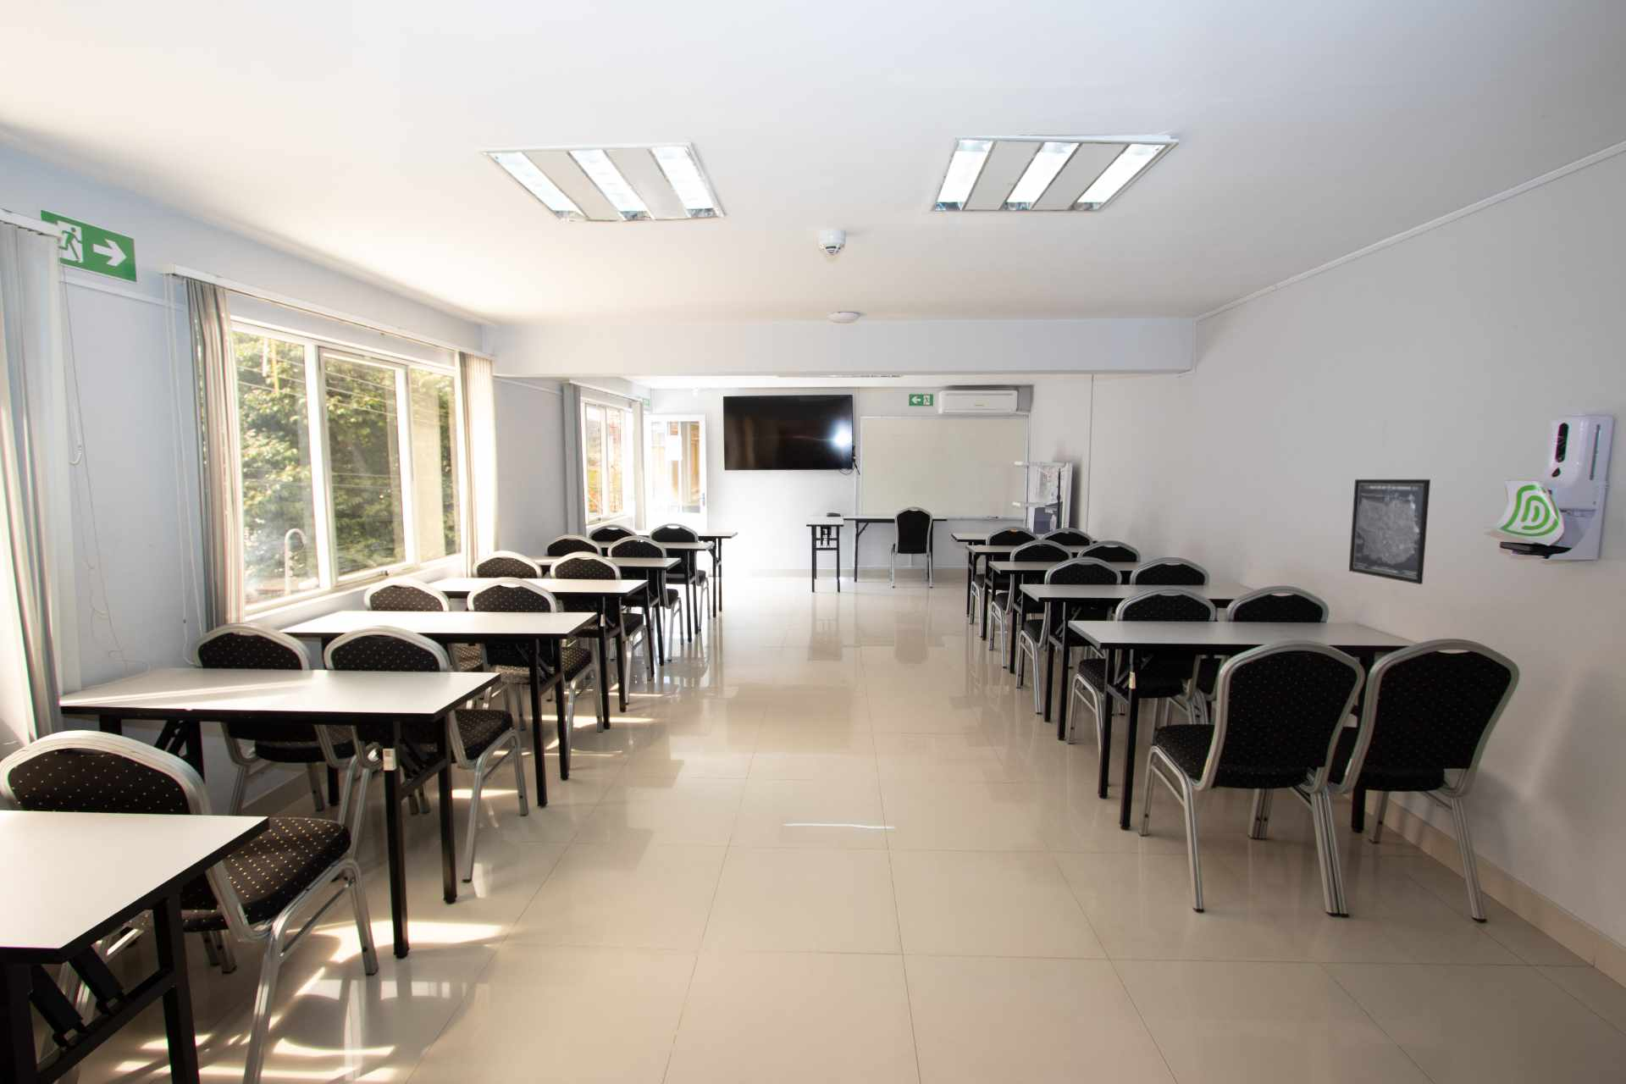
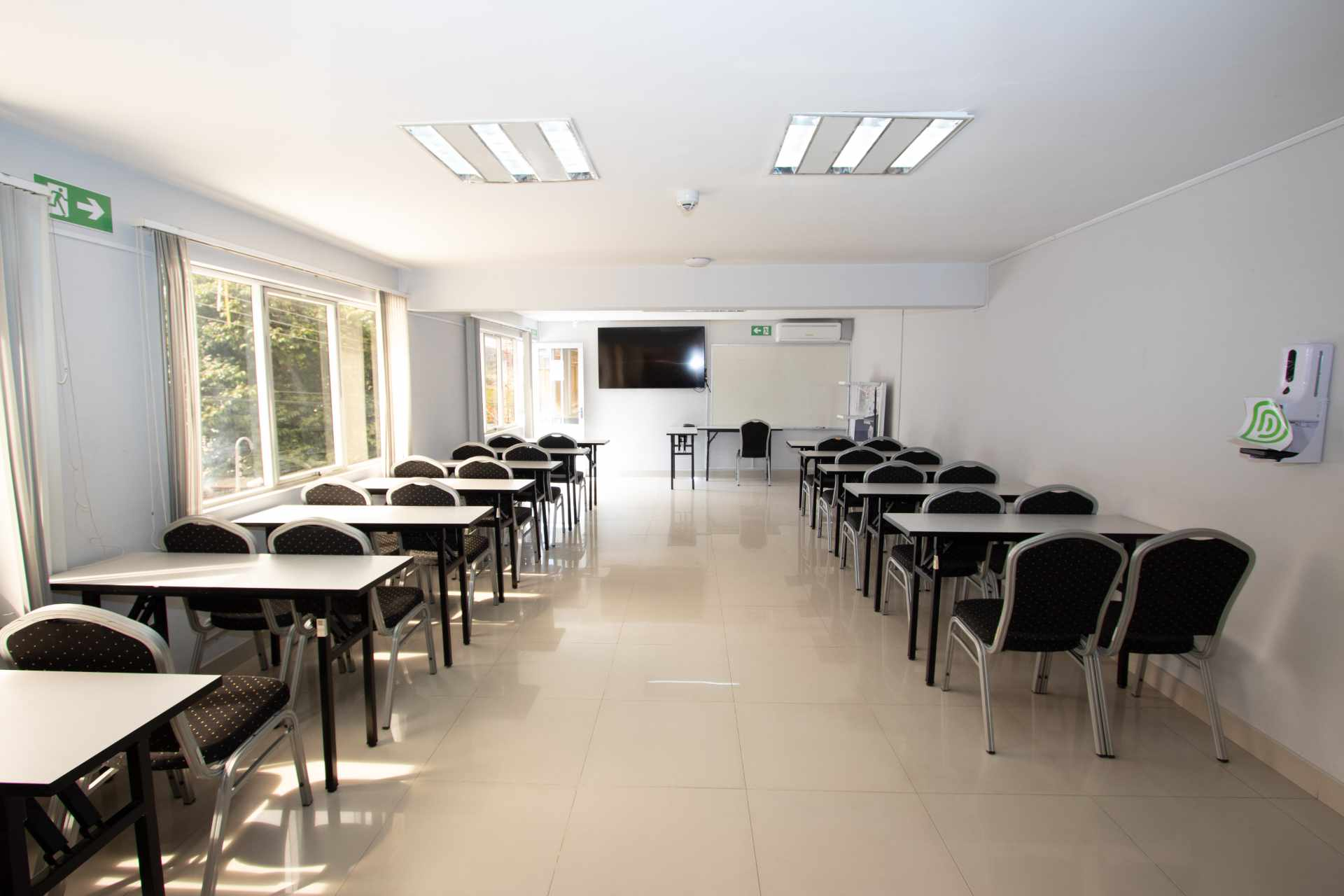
- wall art [1348,478,1431,586]
